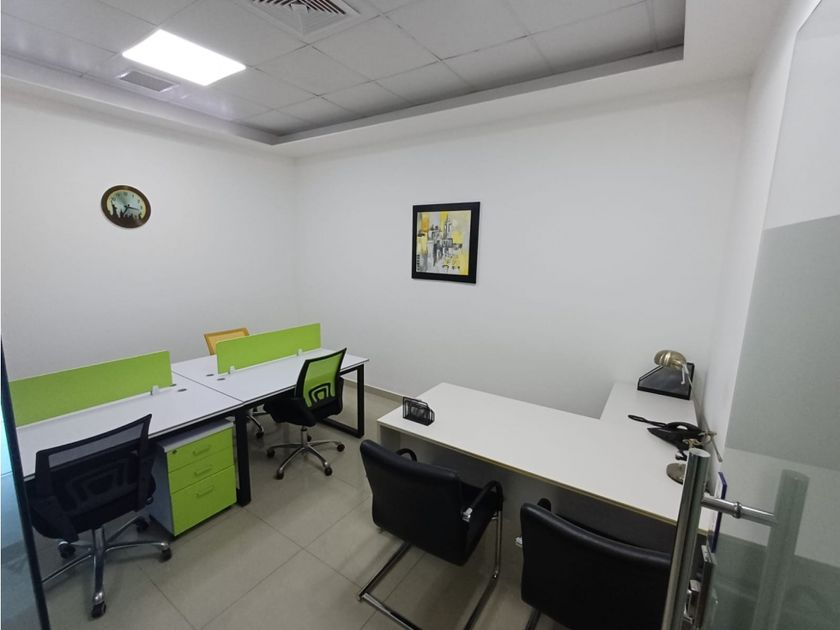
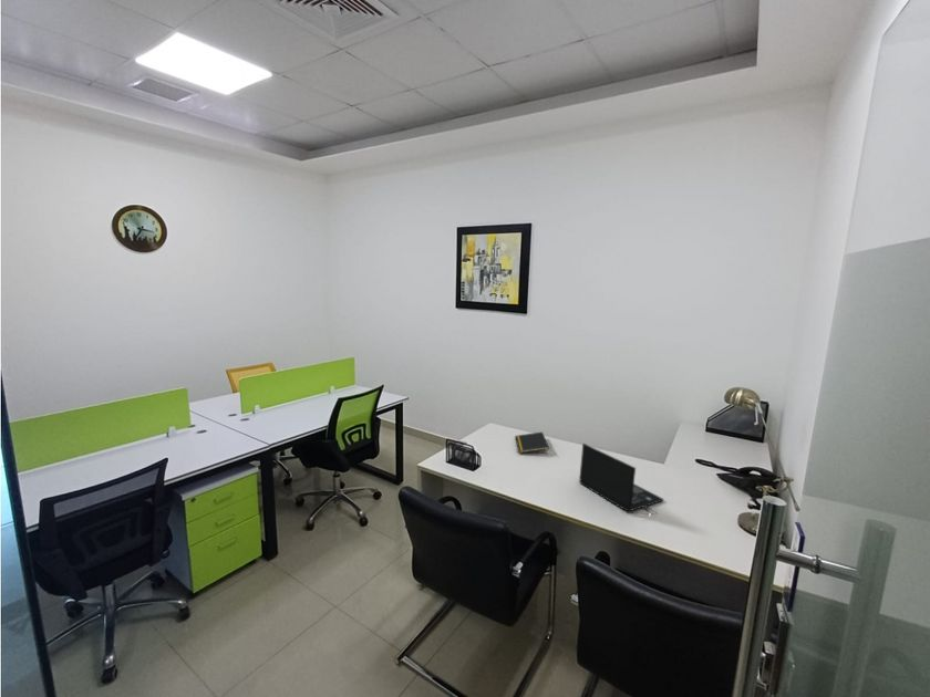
+ notepad [514,431,550,454]
+ laptop [578,443,664,516]
